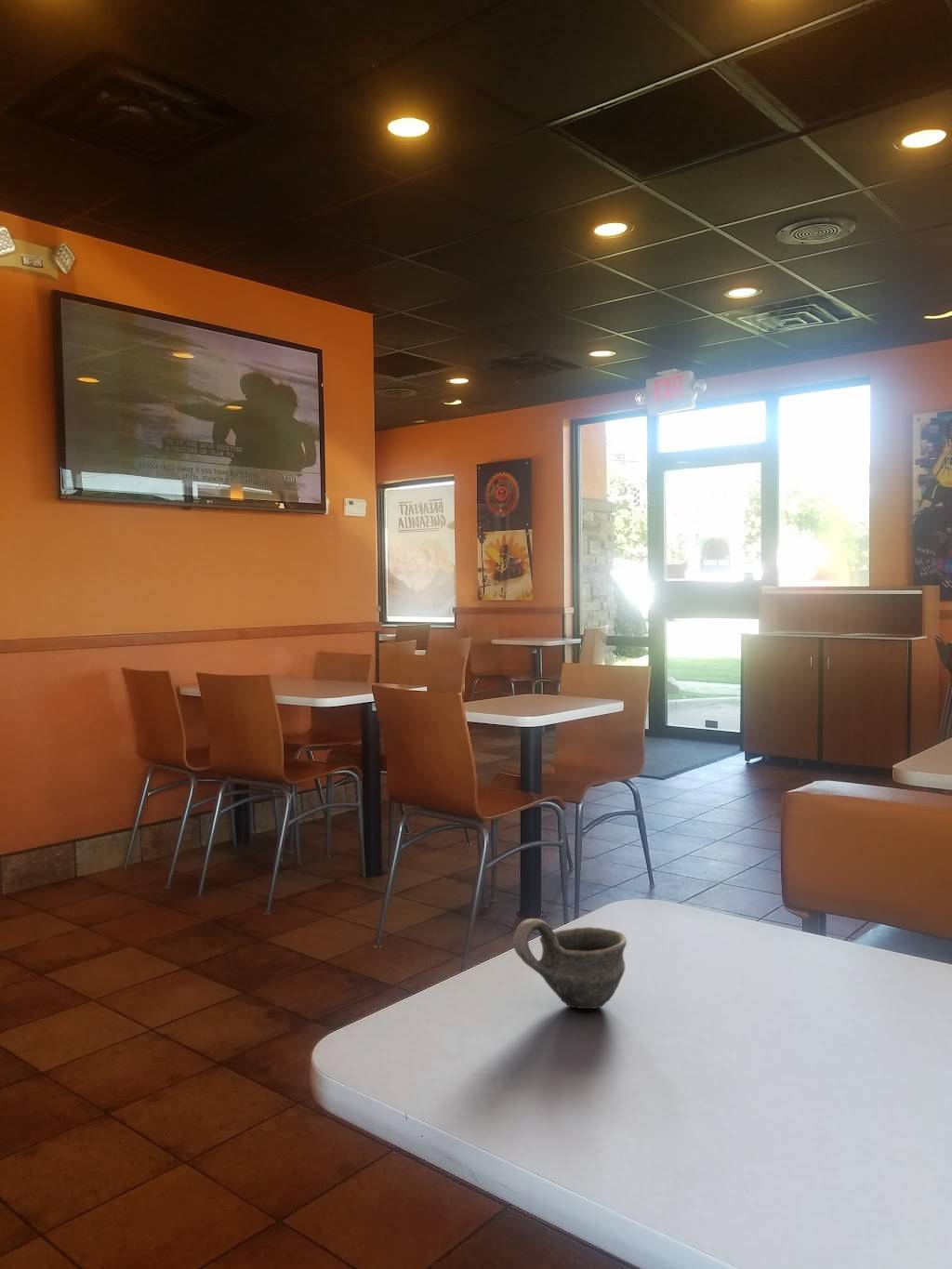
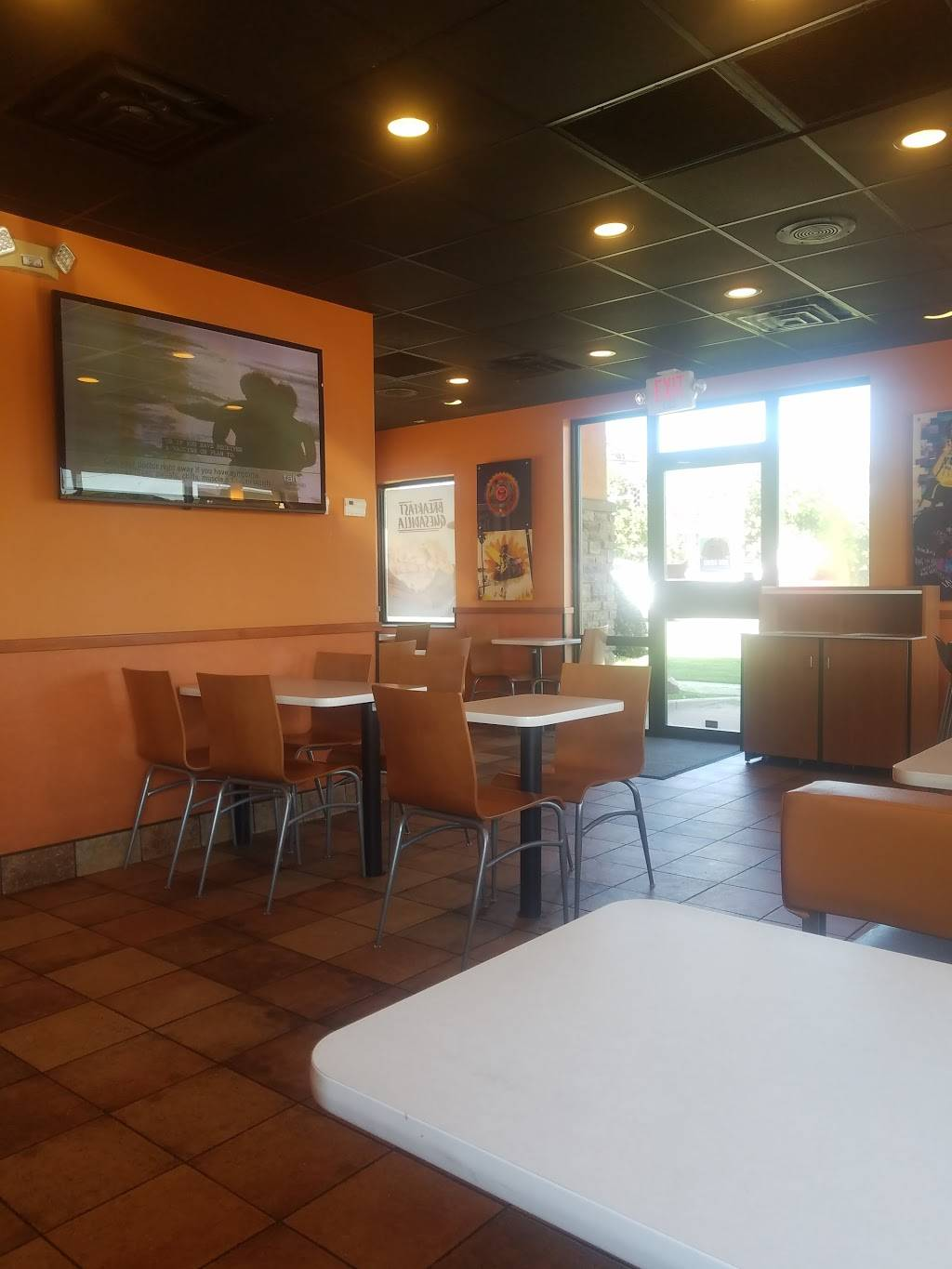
- cup [512,918,628,1010]
